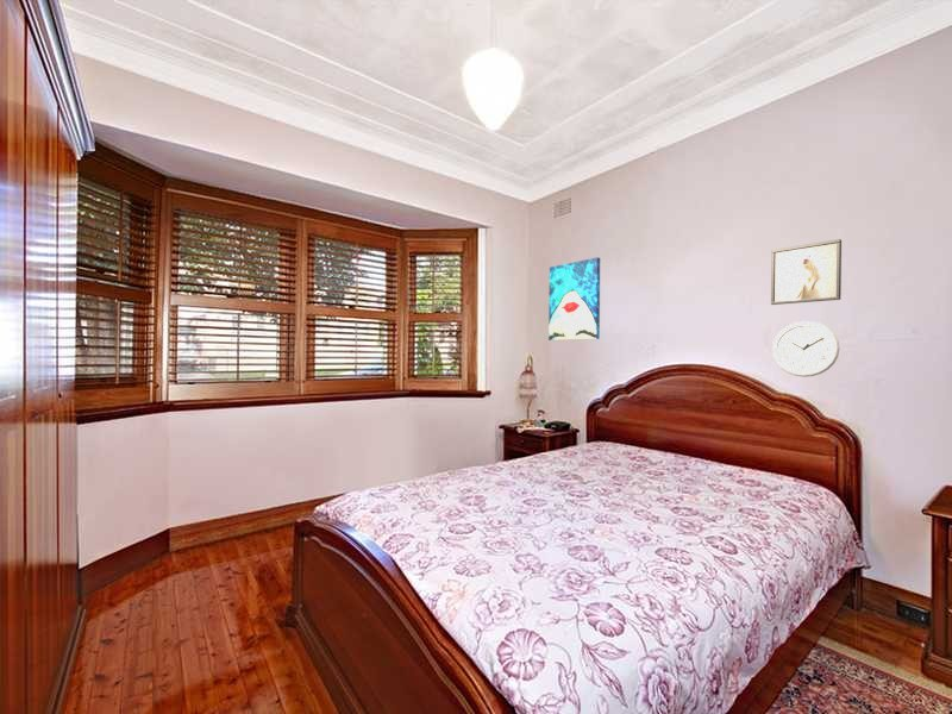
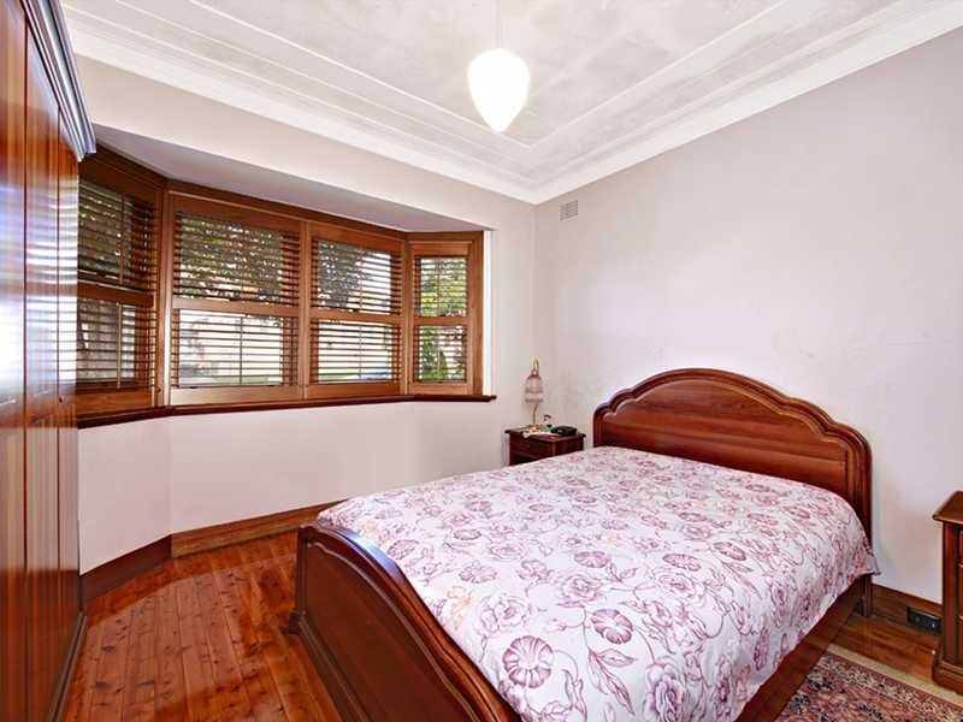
- wall clock [771,320,840,378]
- wall art [547,256,601,342]
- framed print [770,238,843,306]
